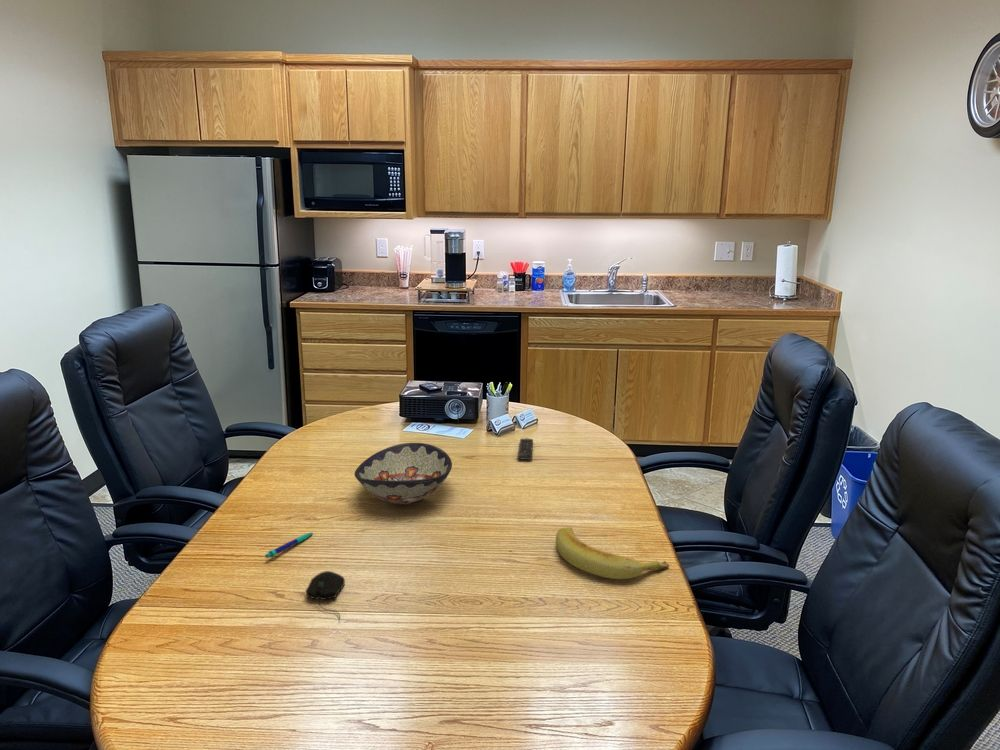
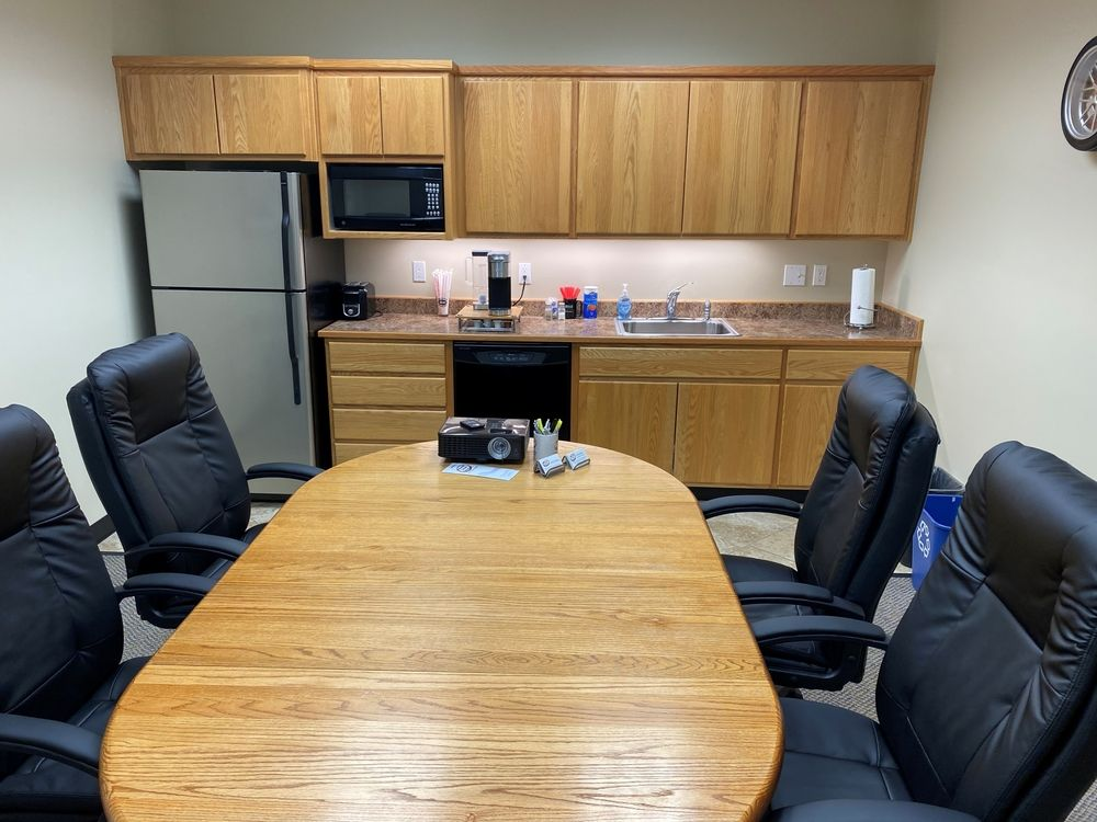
- computer mouse [304,570,346,620]
- remote control [516,437,534,461]
- decorative bowl [353,442,453,505]
- banana [555,526,670,580]
- pen [264,531,314,559]
